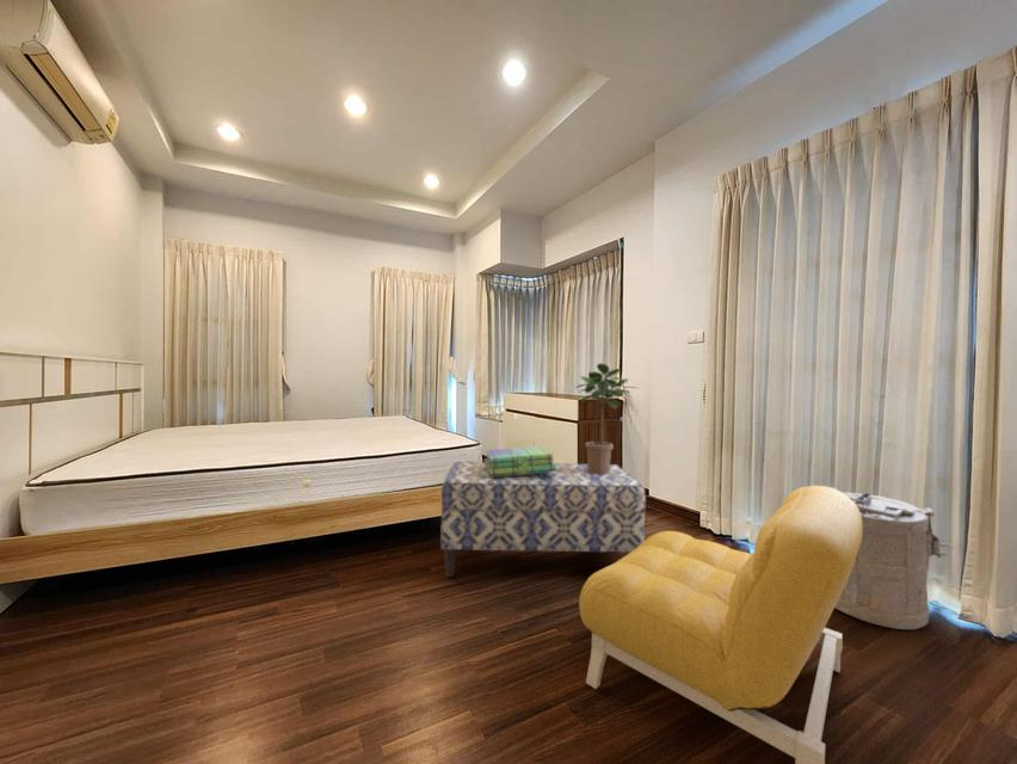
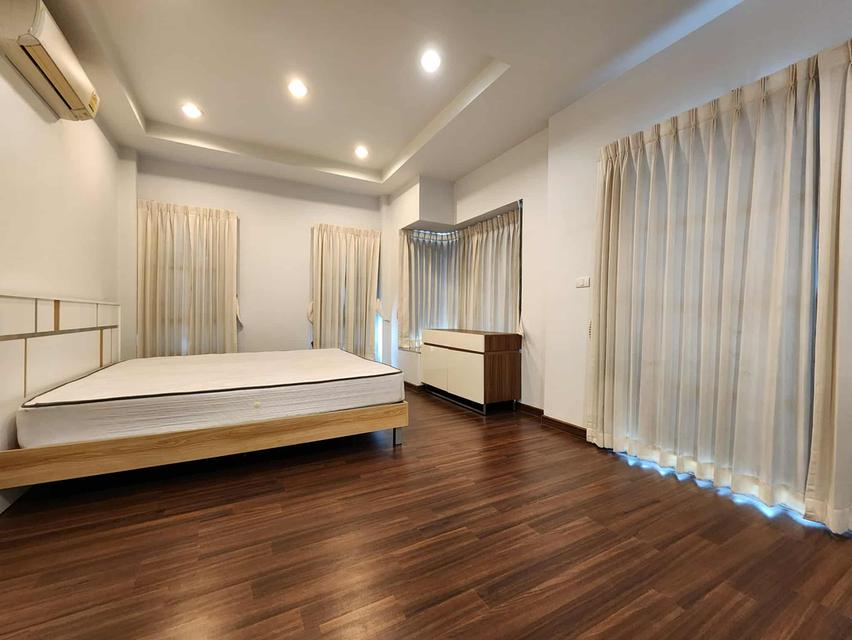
- bench [439,461,647,578]
- laundry hamper [831,486,957,630]
- stack of books [483,445,556,478]
- armchair [578,485,863,764]
- potted plant [574,362,637,474]
